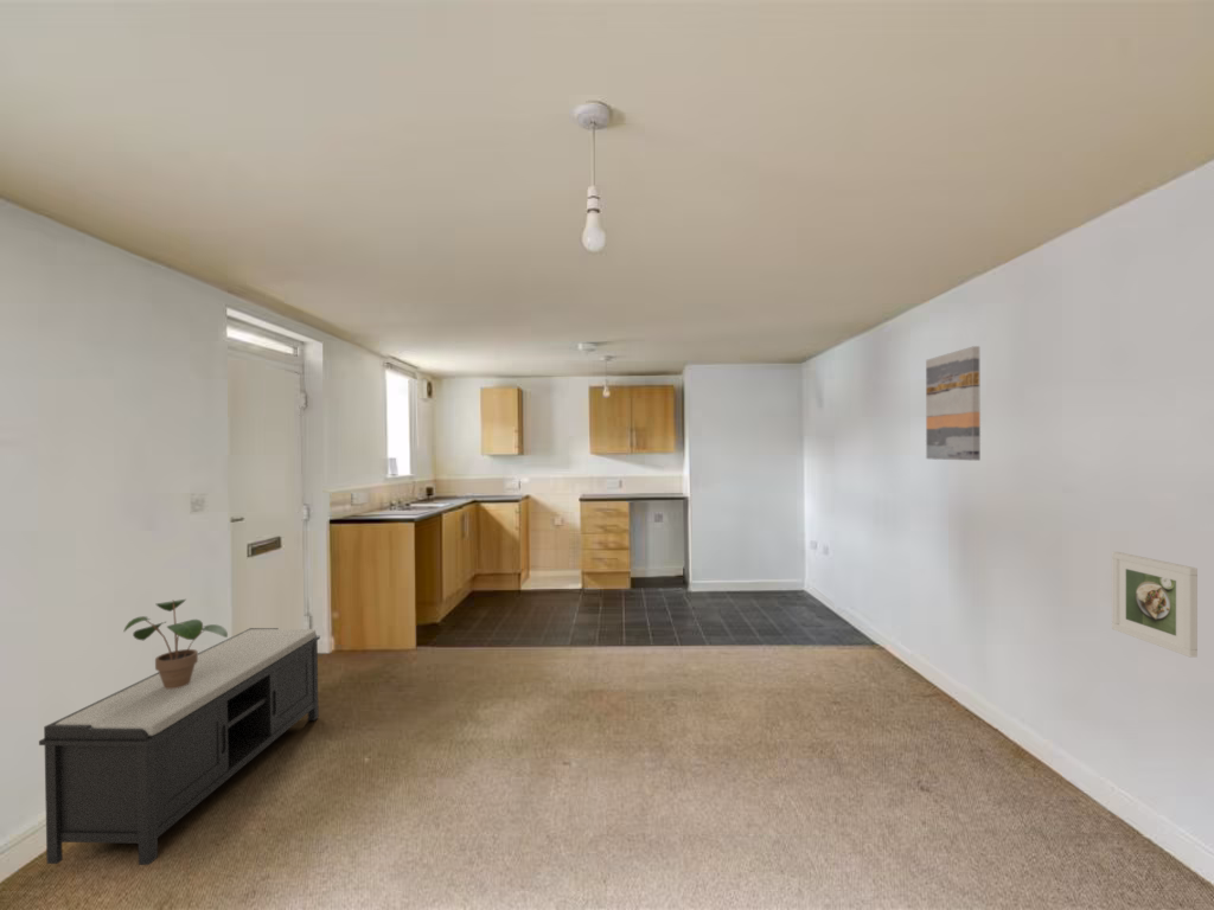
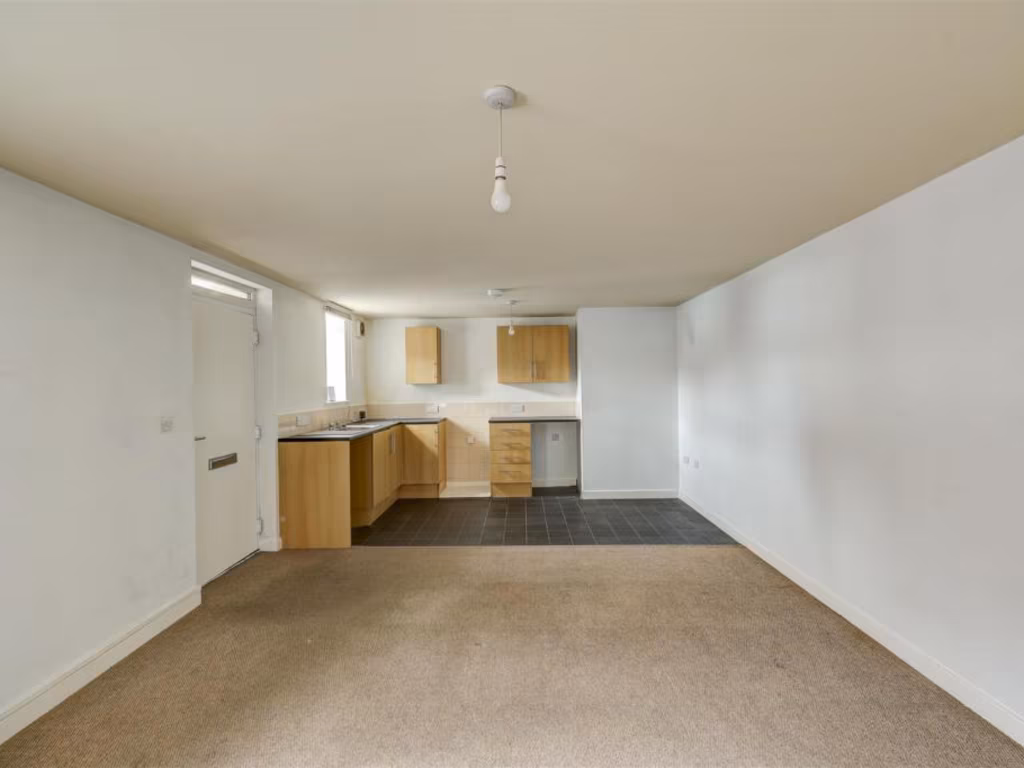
- potted plant [122,598,229,688]
- wall art [925,345,982,461]
- bench [38,627,321,866]
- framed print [1111,551,1199,659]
